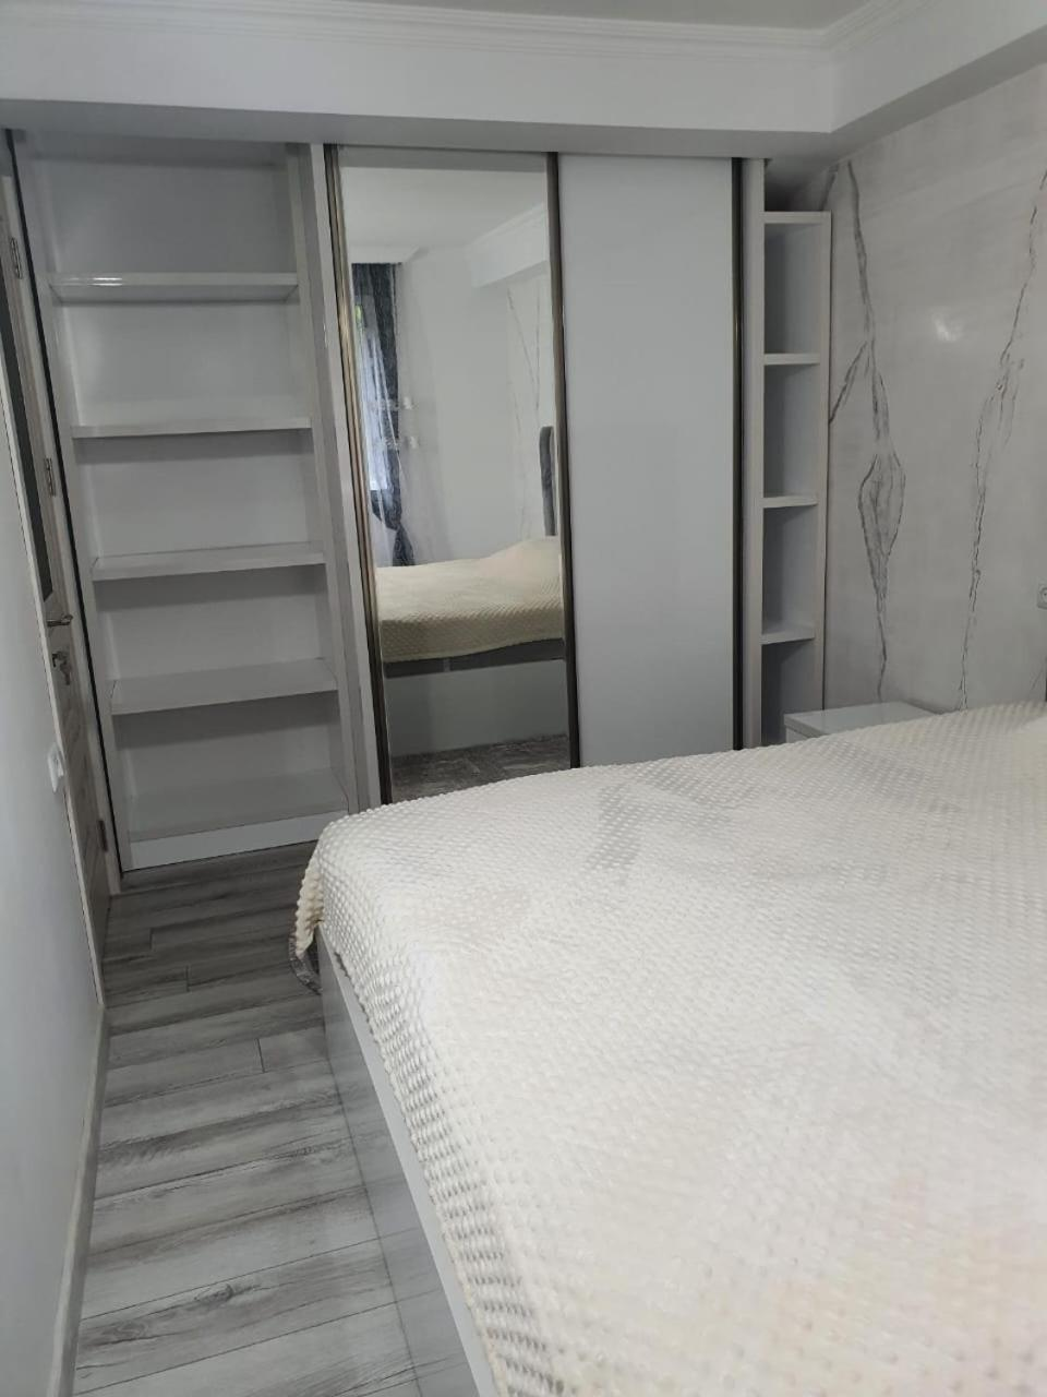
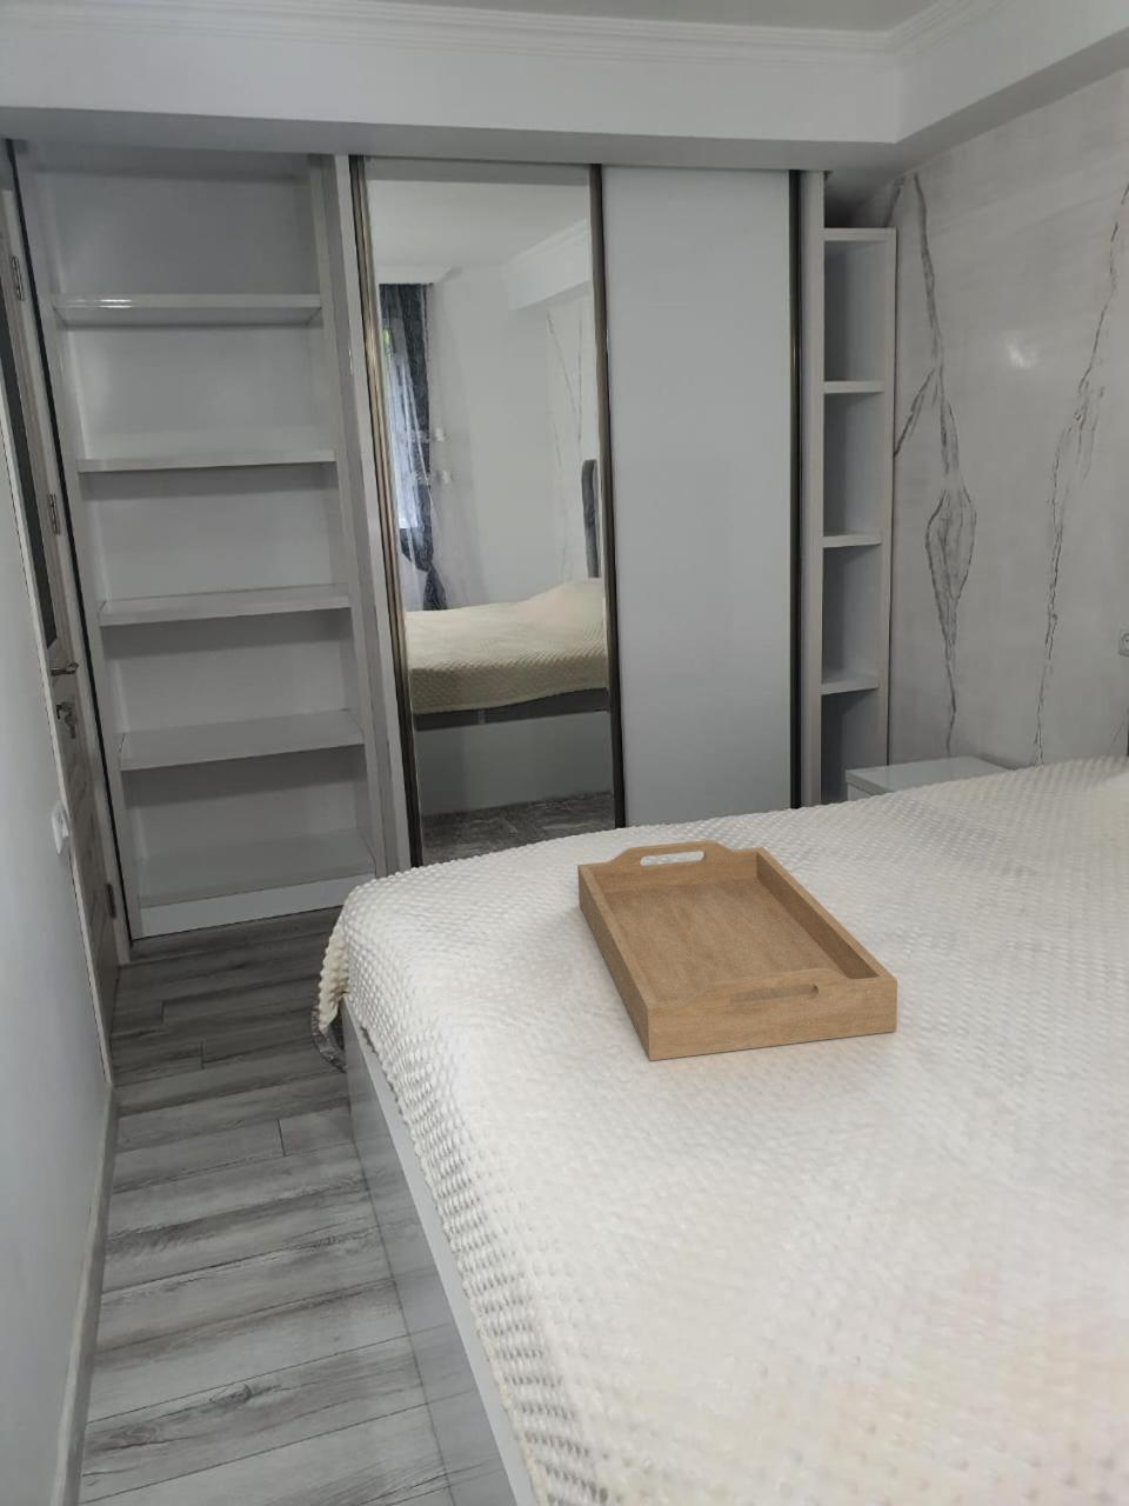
+ serving tray [576,838,899,1061]
